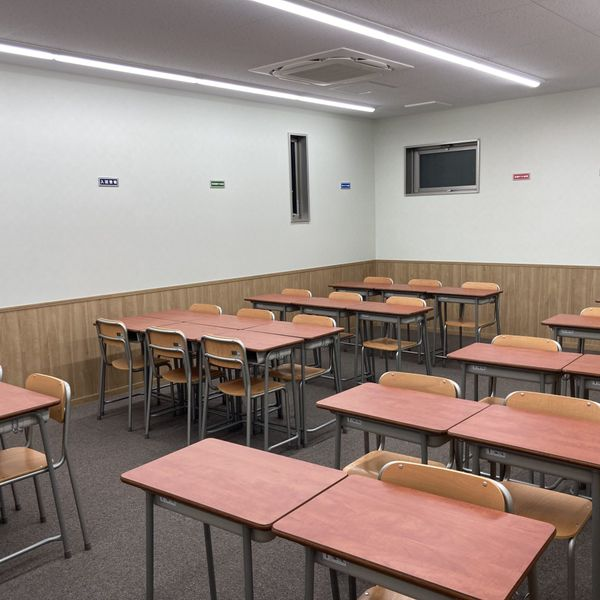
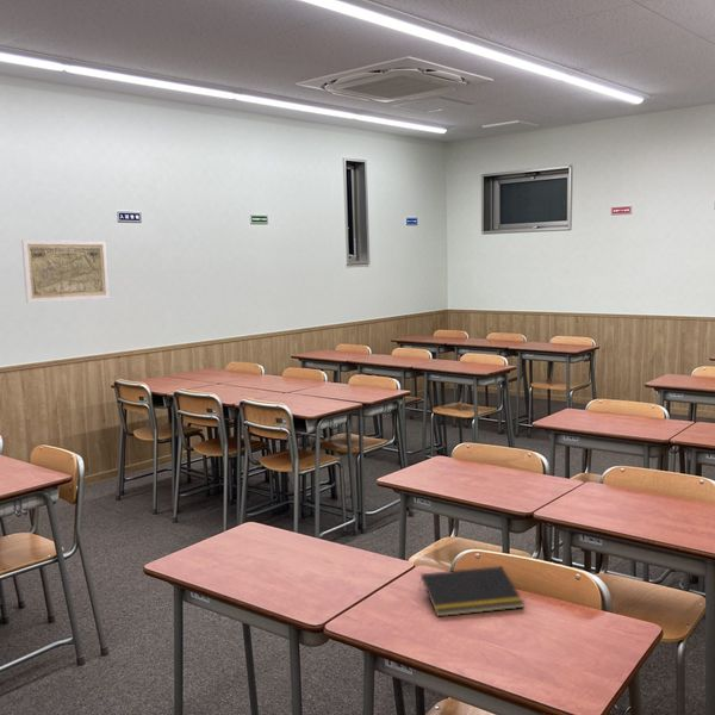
+ notepad [418,565,526,617]
+ map [20,238,111,304]
